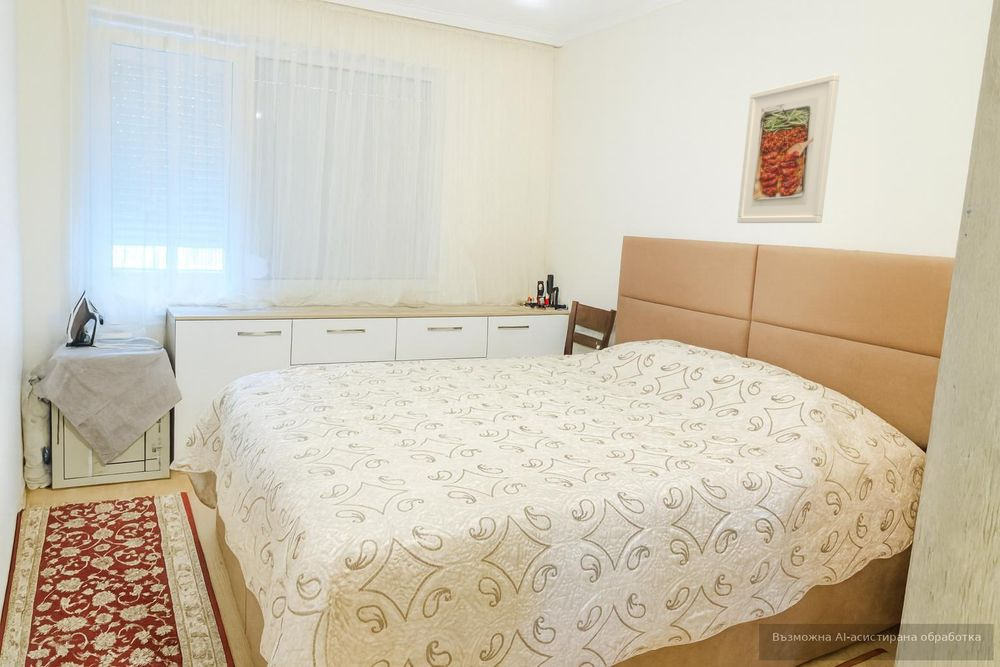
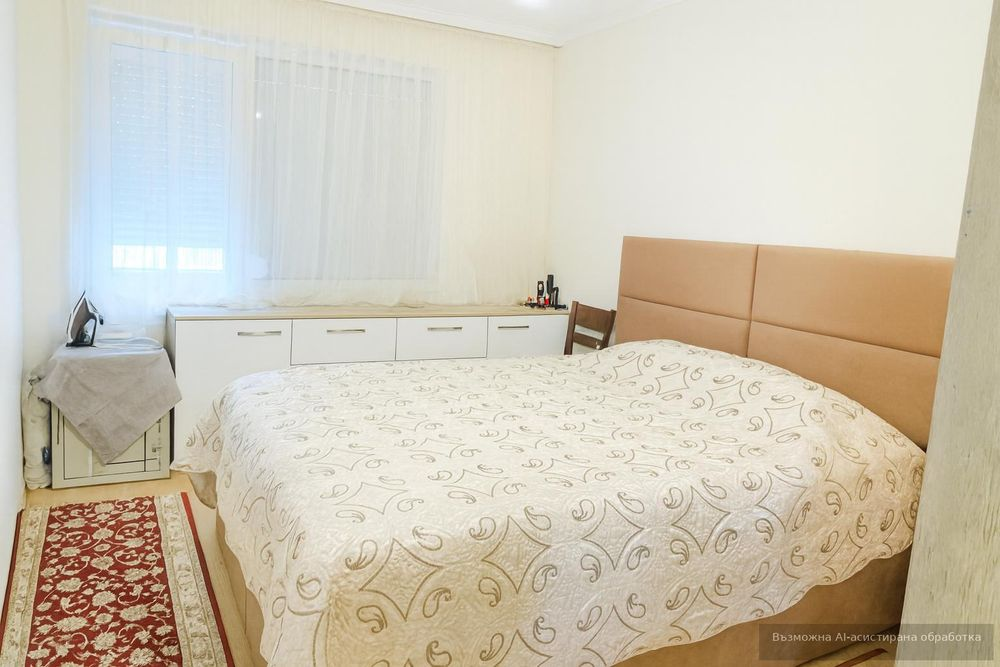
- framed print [736,73,840,224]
